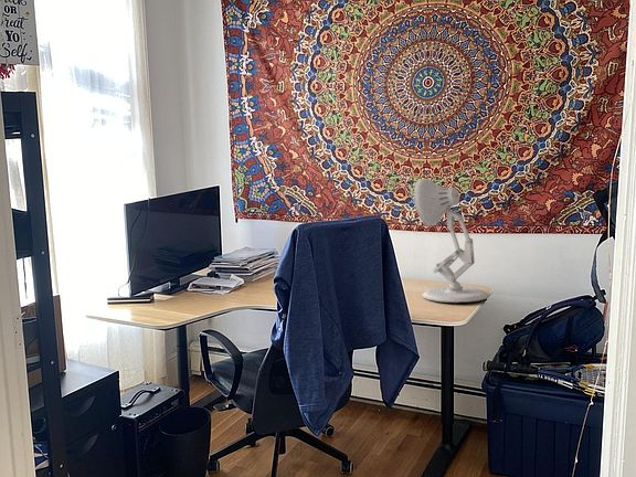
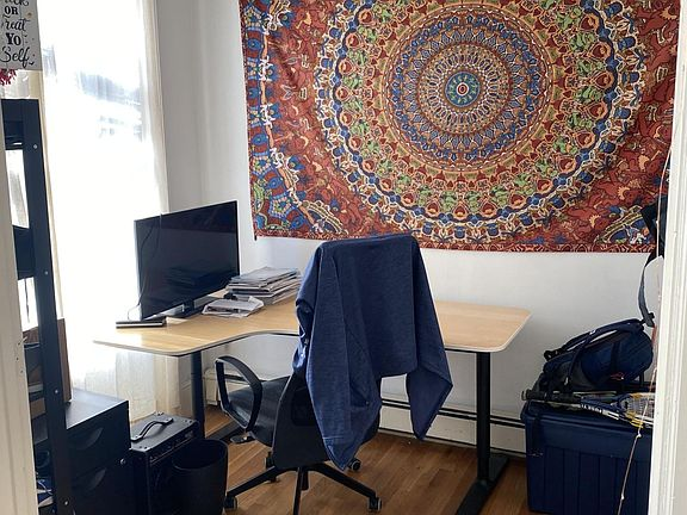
- desk lamp [413,178,490,304]
